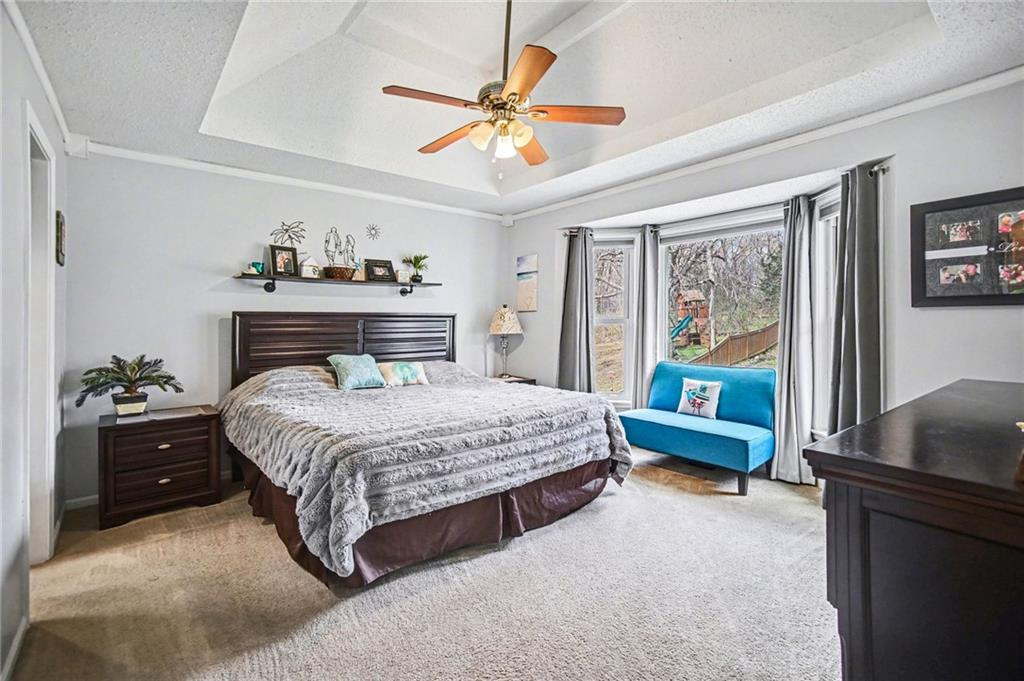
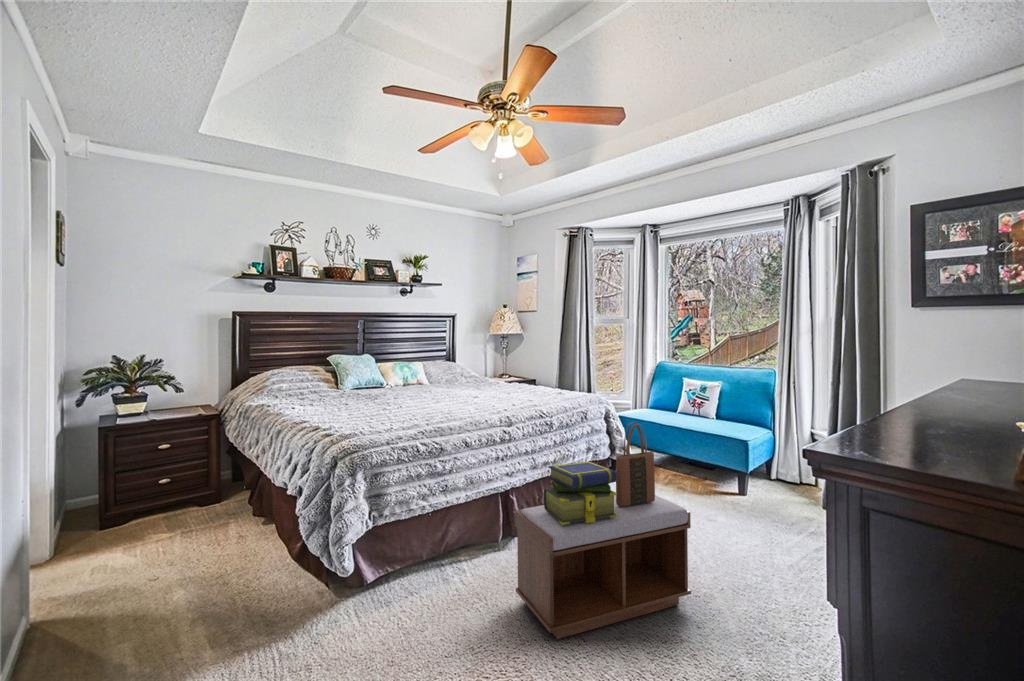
+ bench [514,494,692,640]
+ stack of books [543,461,617,525]
+ tote bag [615,422,656,507]
